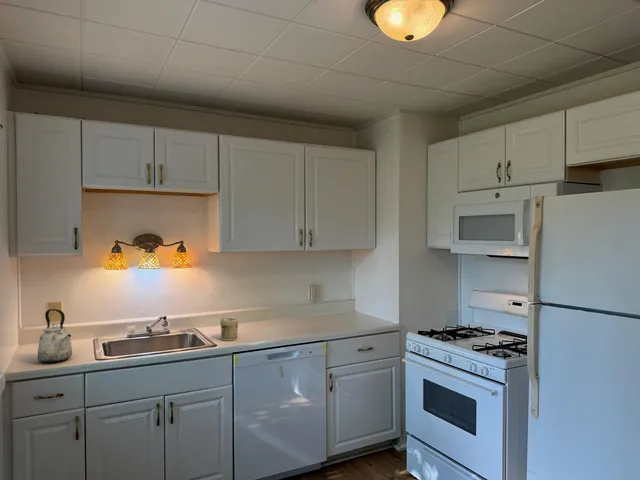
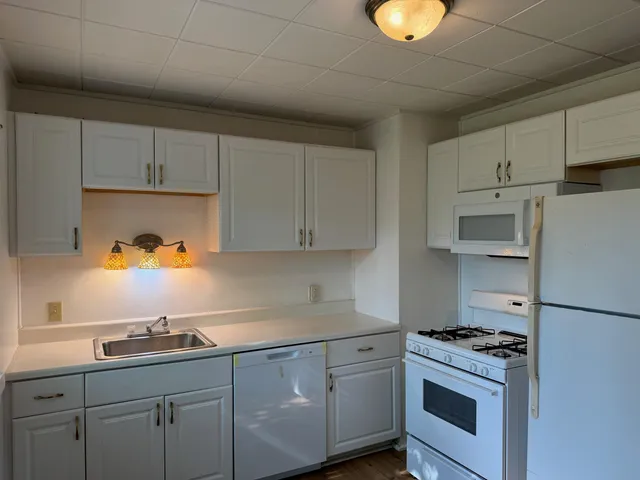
- kettle [36,308,73,364]
- jar [219,316,239,342]
